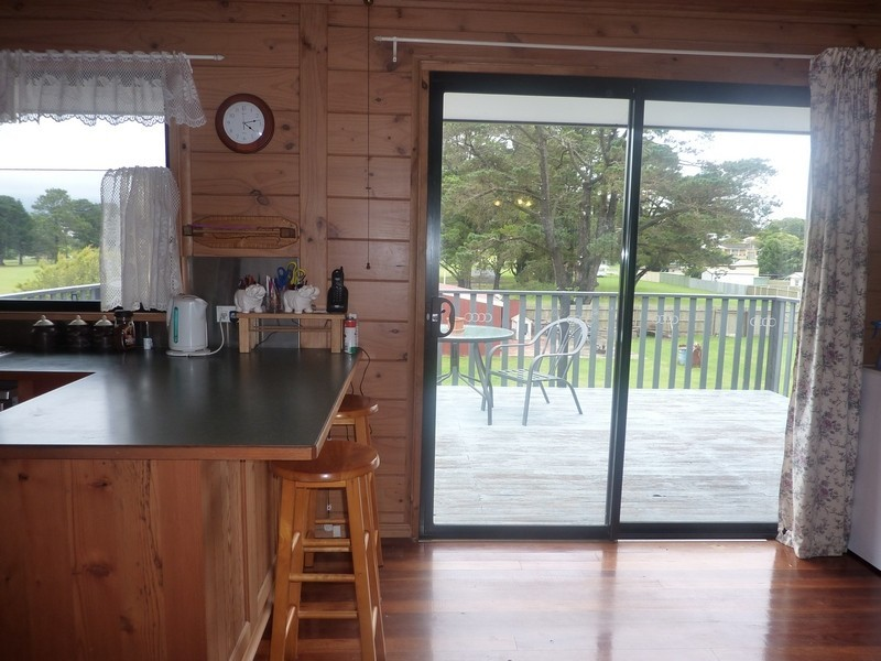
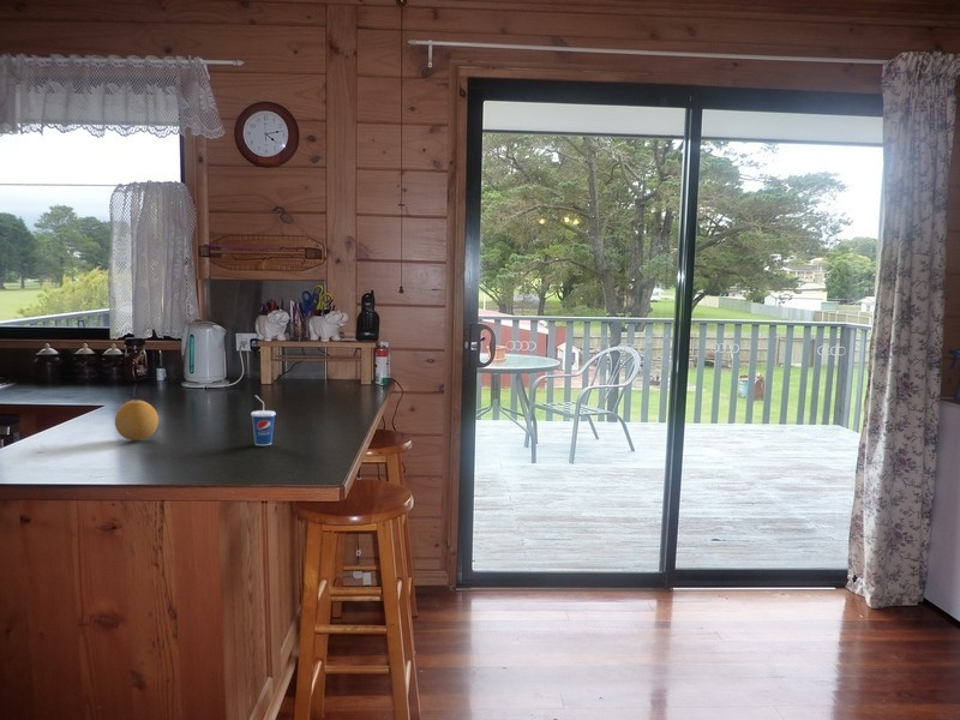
+ fruit [114,398,160,442]
+ cup [250,395,277,446]
